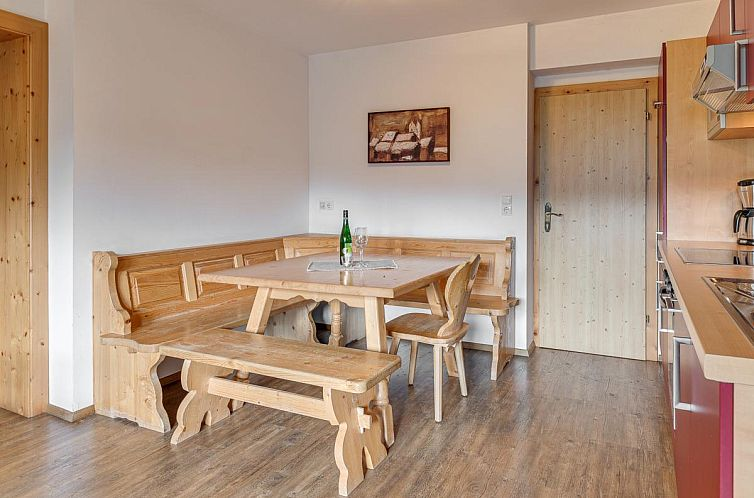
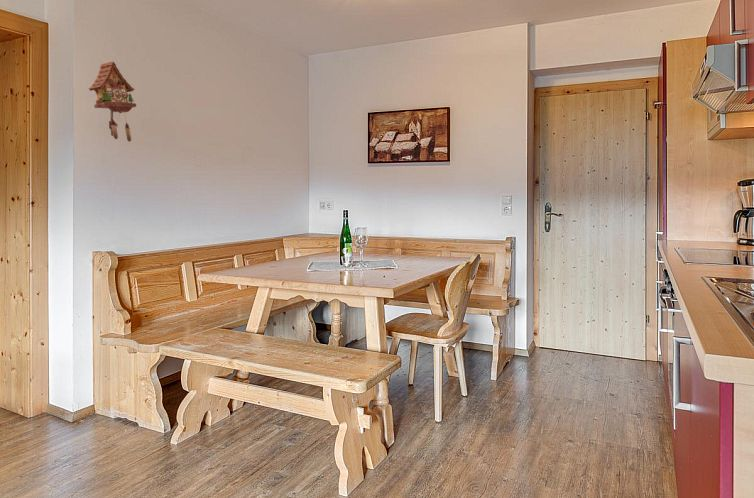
+ cuckoo clock [87,60,137,143]
